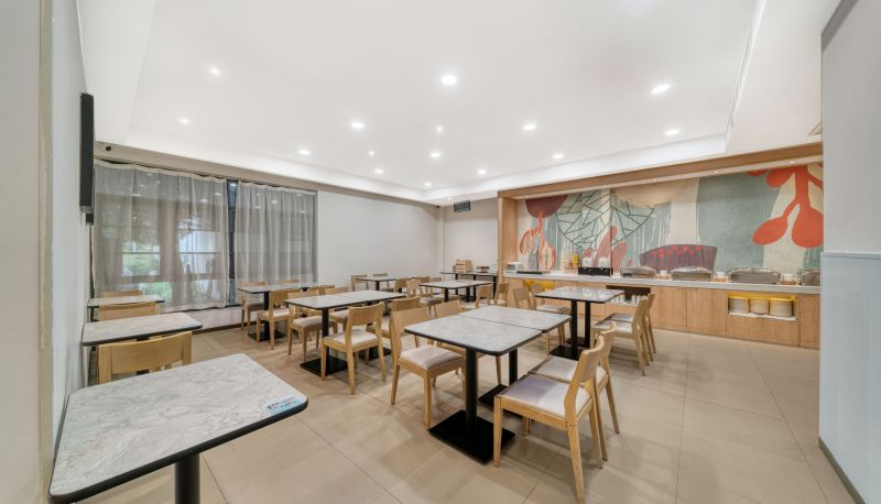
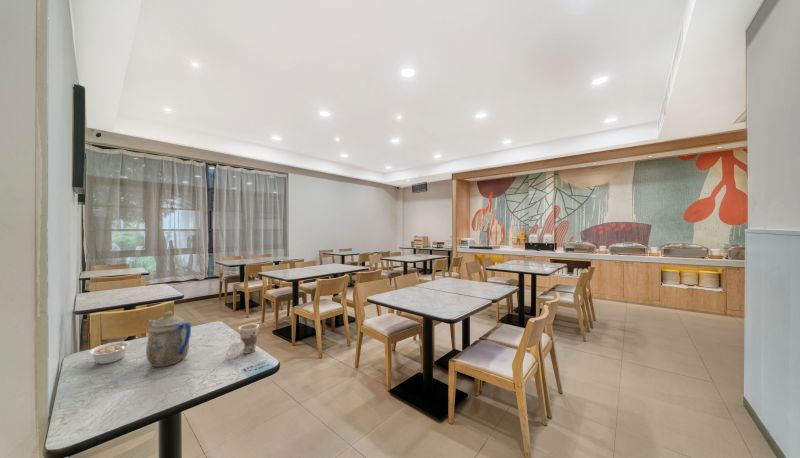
+ teapot [145,311,192,367]
+ legume [88,336,132,365]
+ cup [225,323,260,360]
